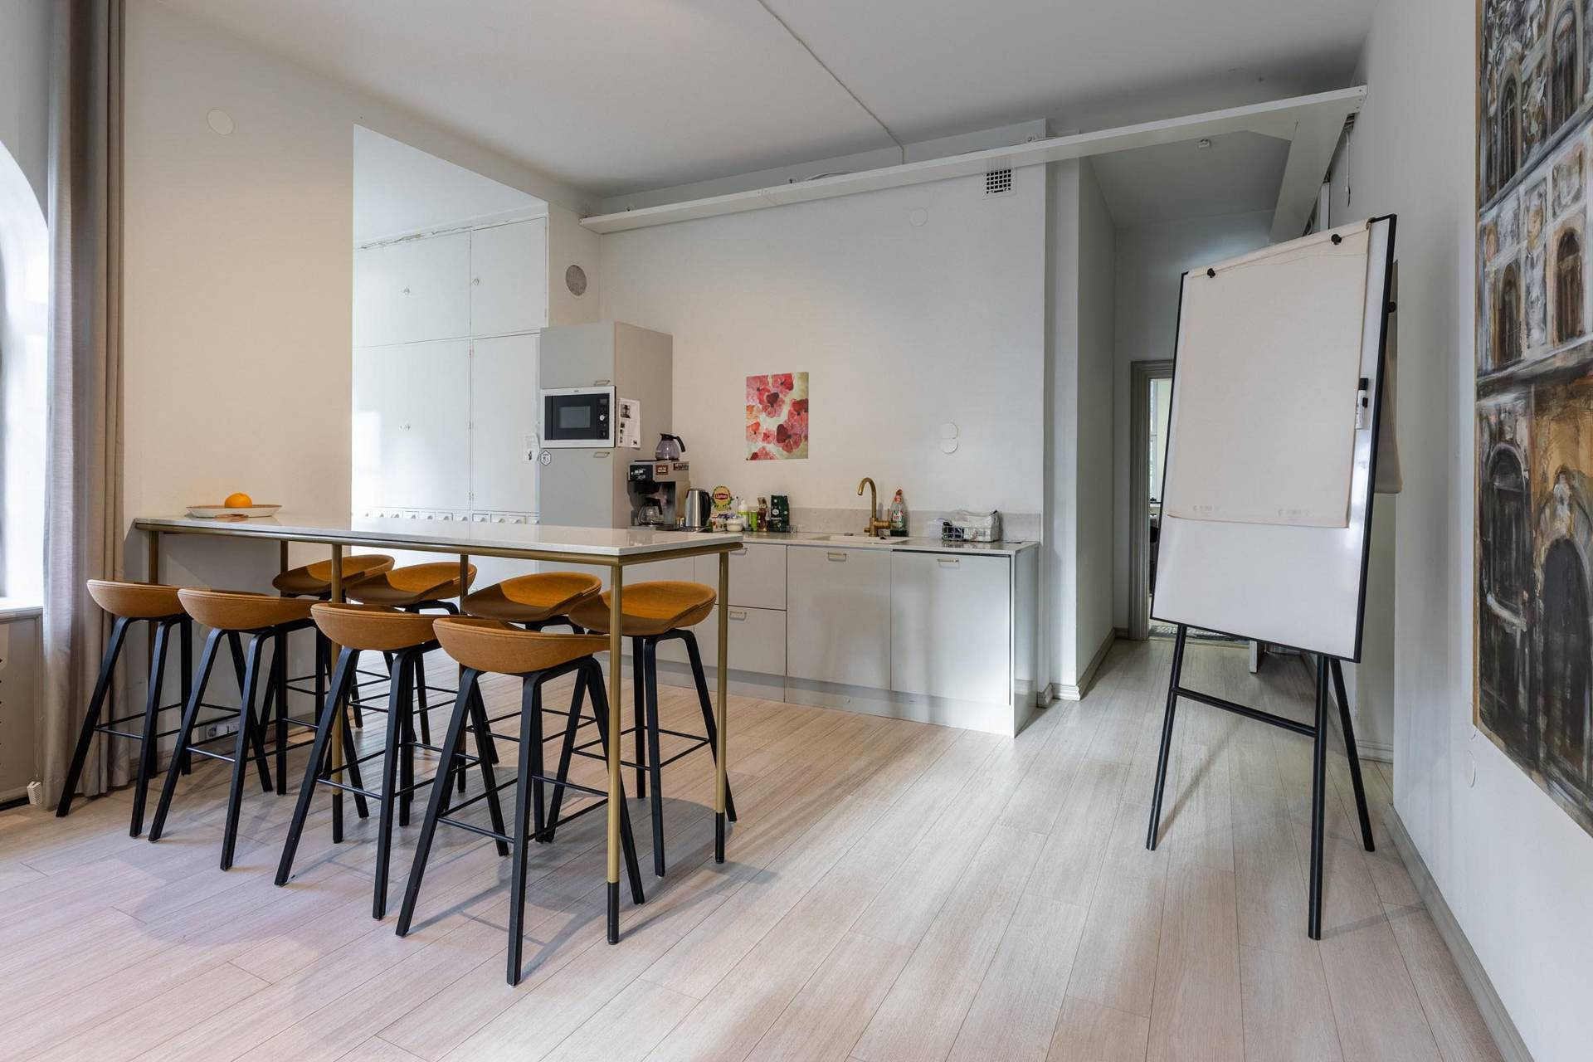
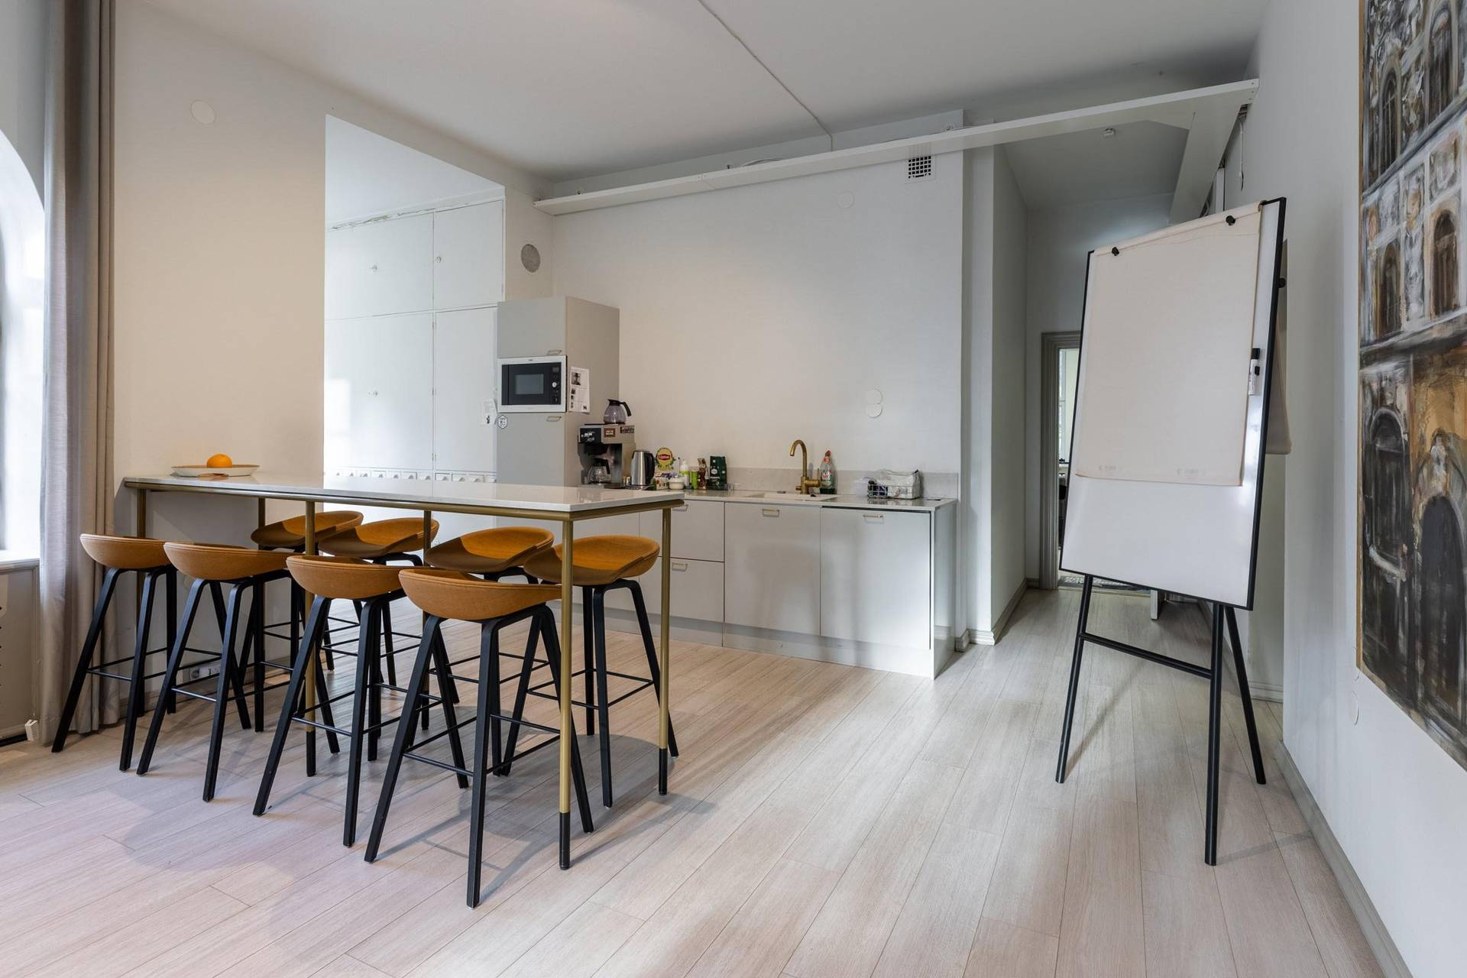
- wall art [746,371,810,461]
